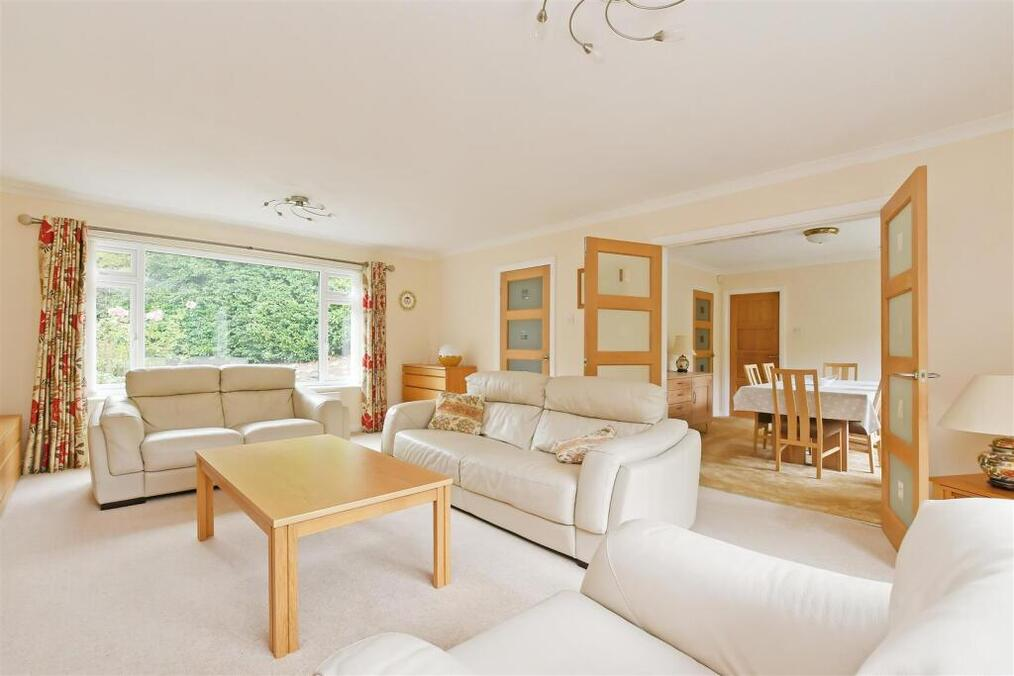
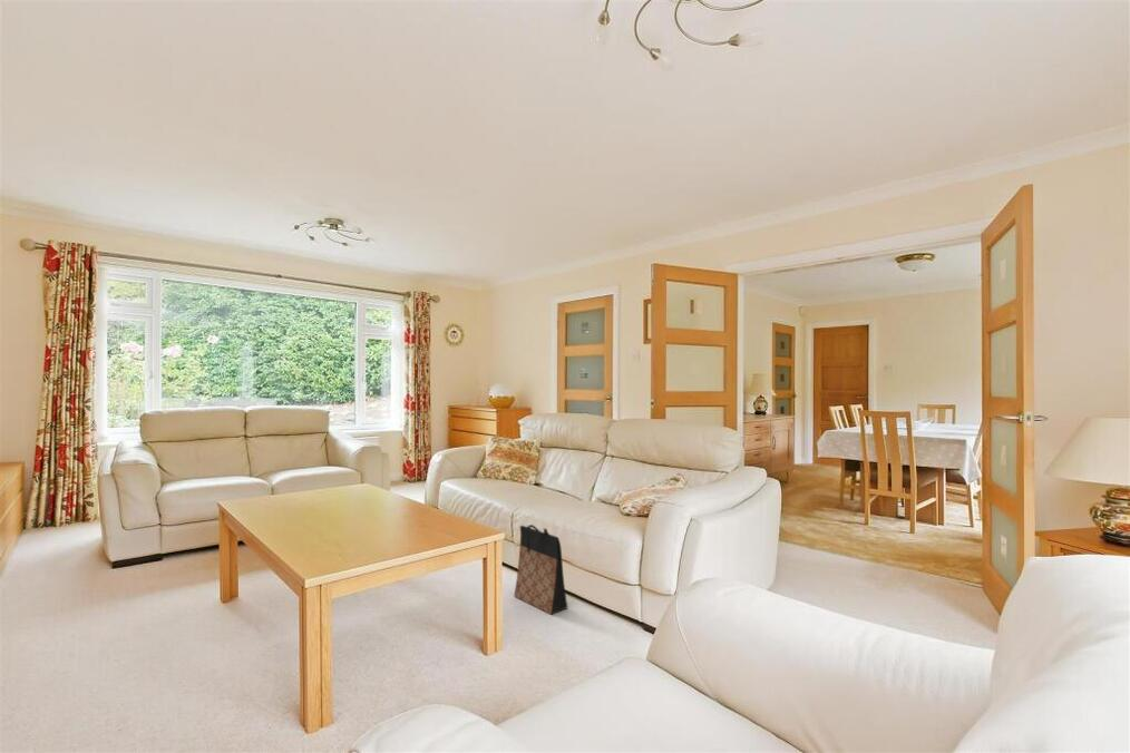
+ bag [514,524,568,616]
